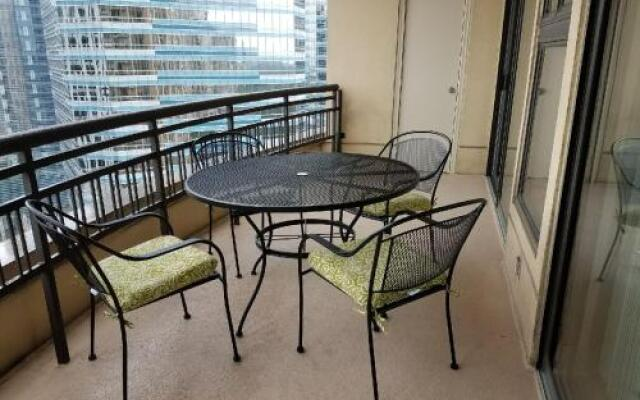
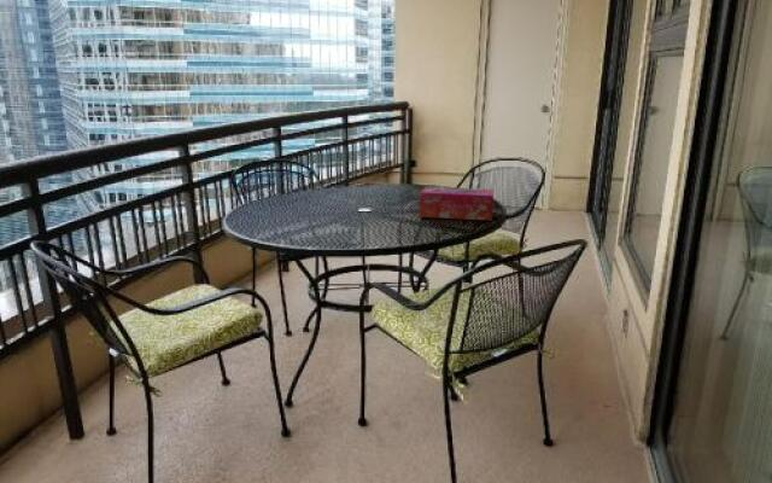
+ tissue box [419,186,495,222]
